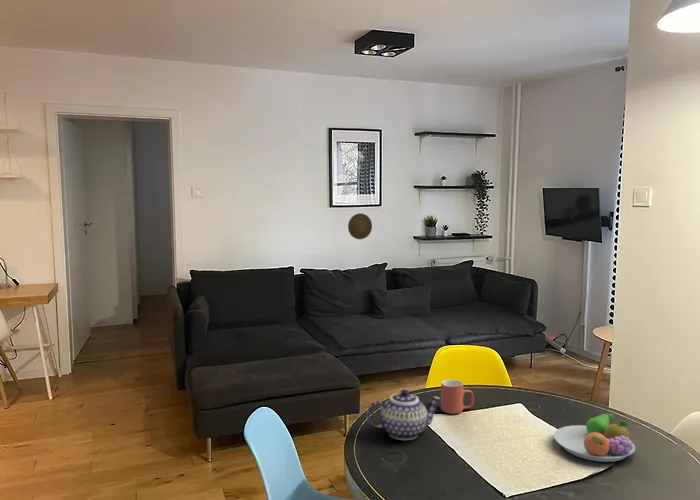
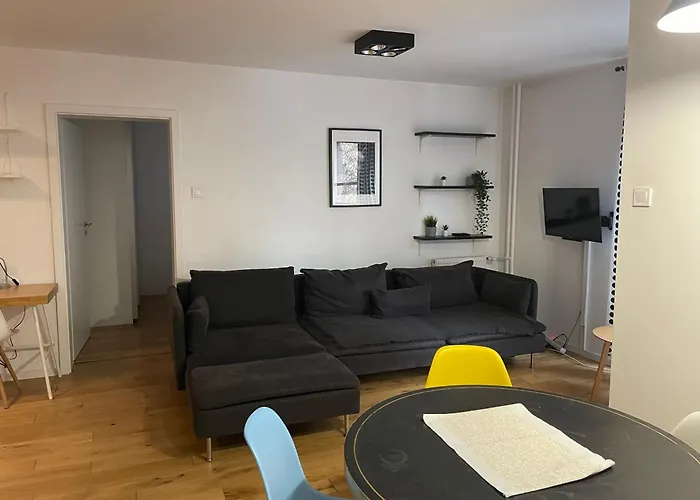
- fruit bowl [553,412,636,463]
- decorative plate [347,212,373,240]
- teapot [365,388,441,441]
- mug [440,379,475,415]
